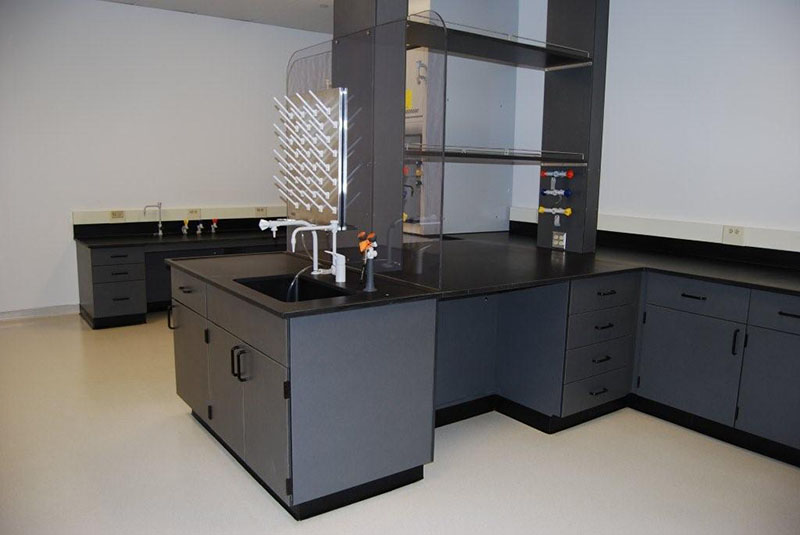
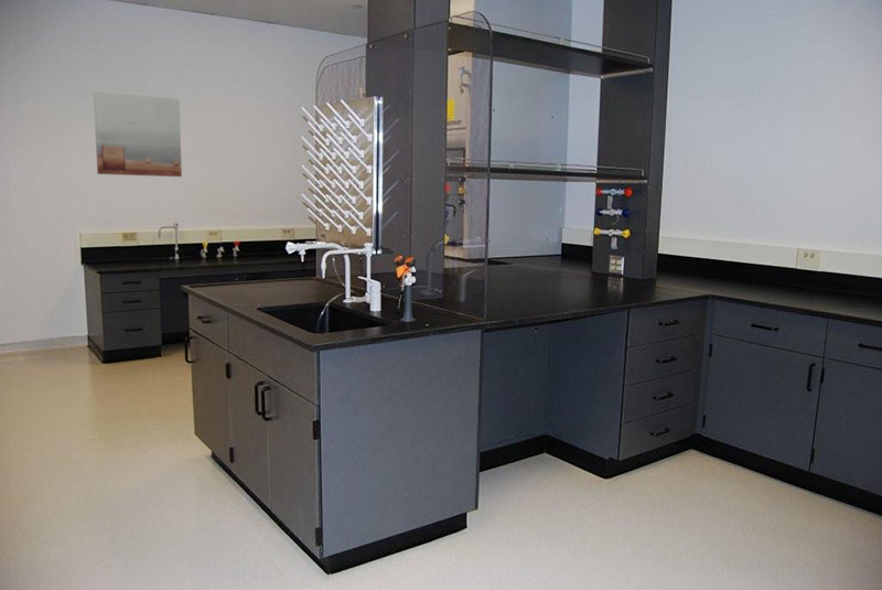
+ wall art [93,90,183,178]
